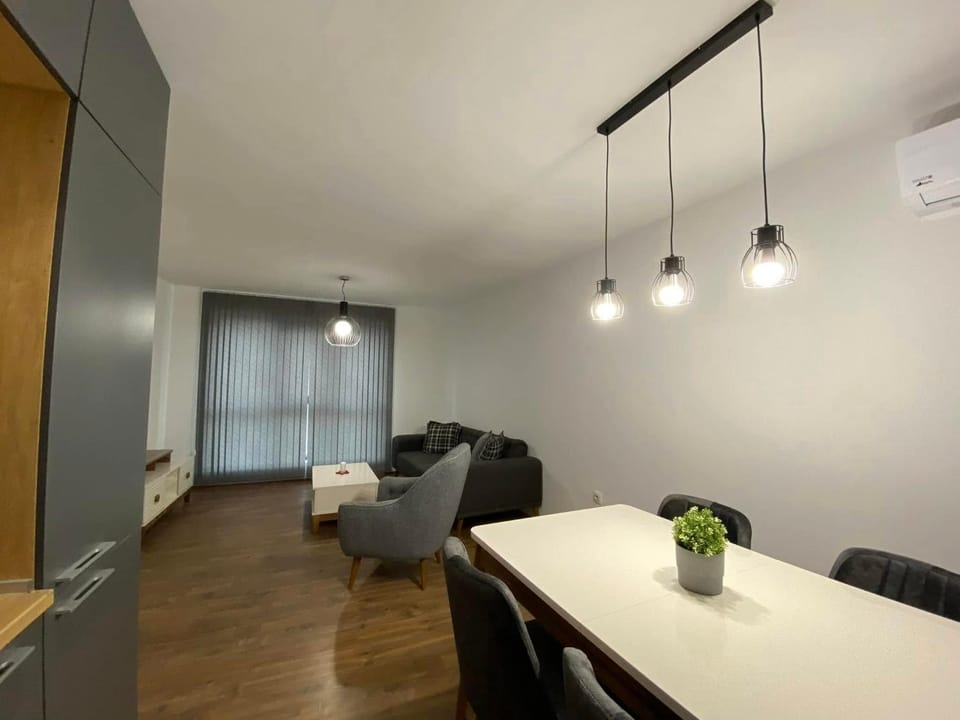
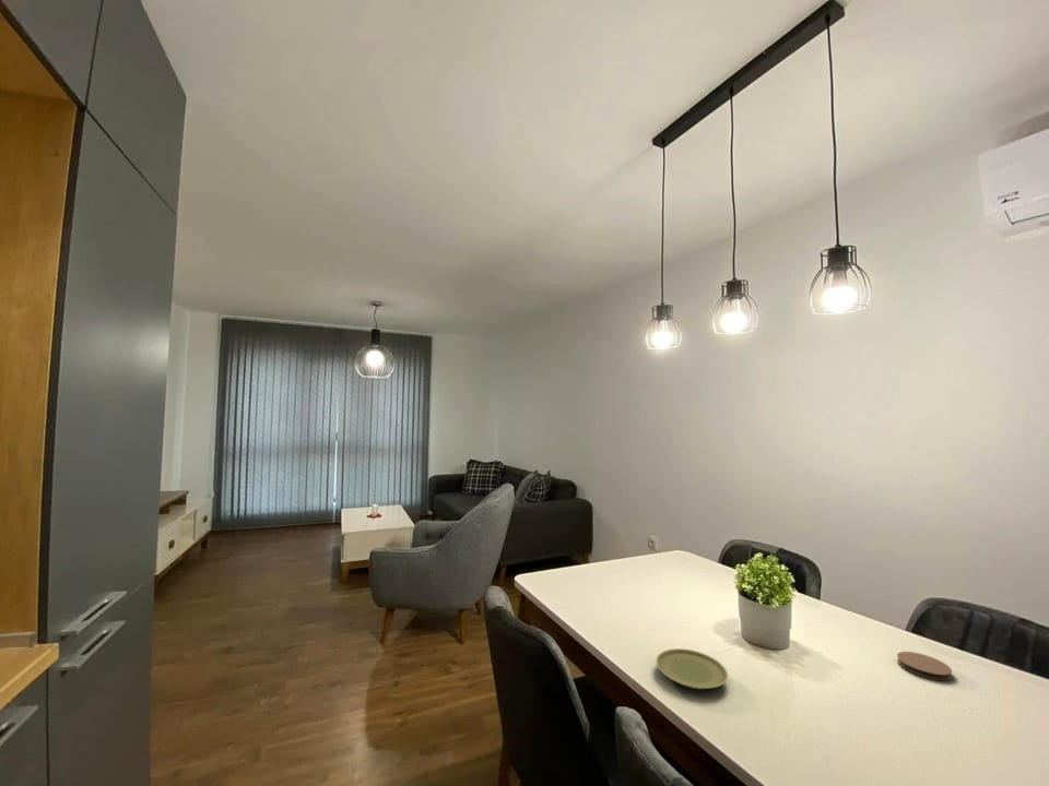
+ plate [656,647,729,690]
+ coaster [896,651,953,682]
